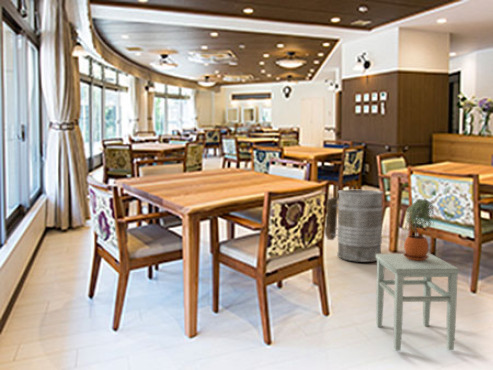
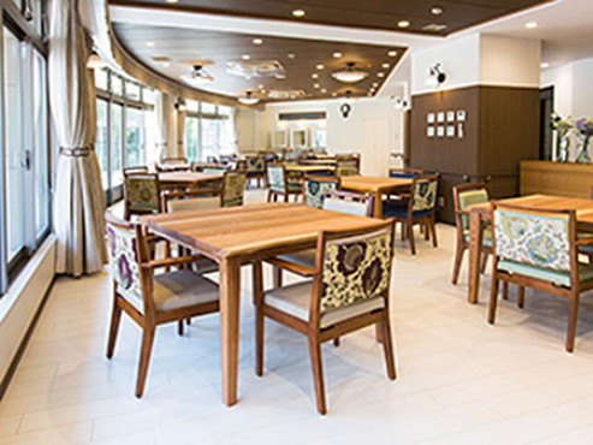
- trash can [324,189,385,263]
- potted plant [403,198,436,261]
- stool [375,253,460,352]
